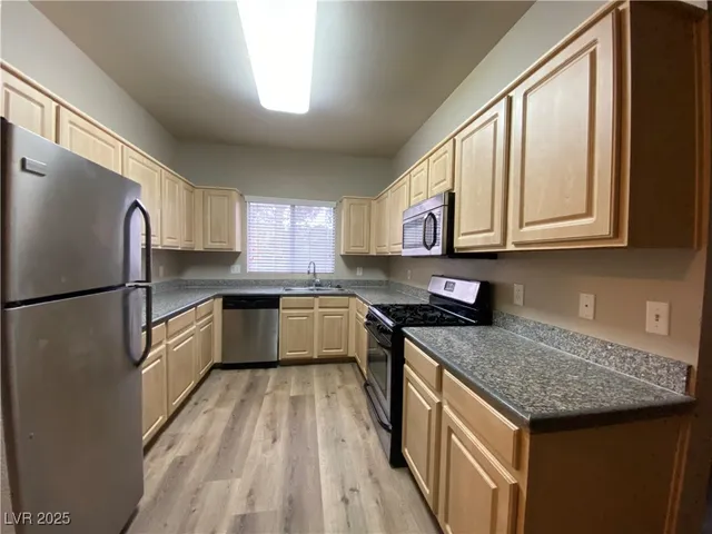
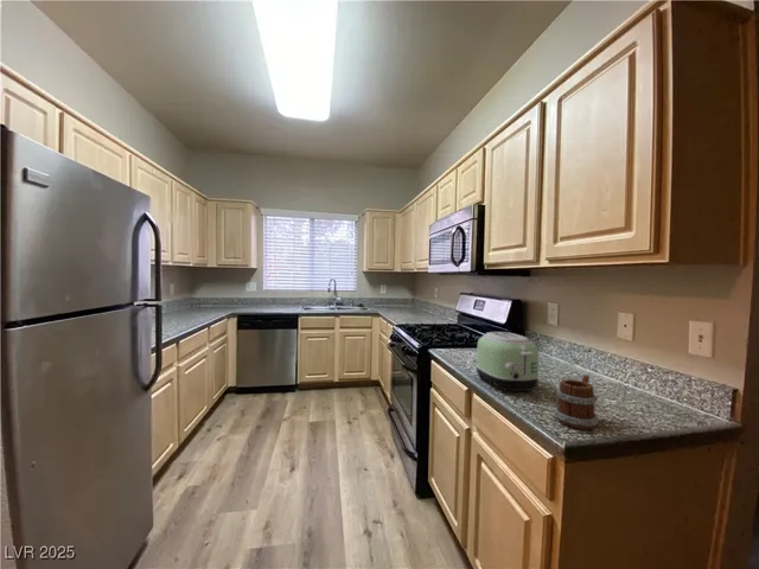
+ toaster [474,331,541,392]
+ mug [554,373,600,430]
